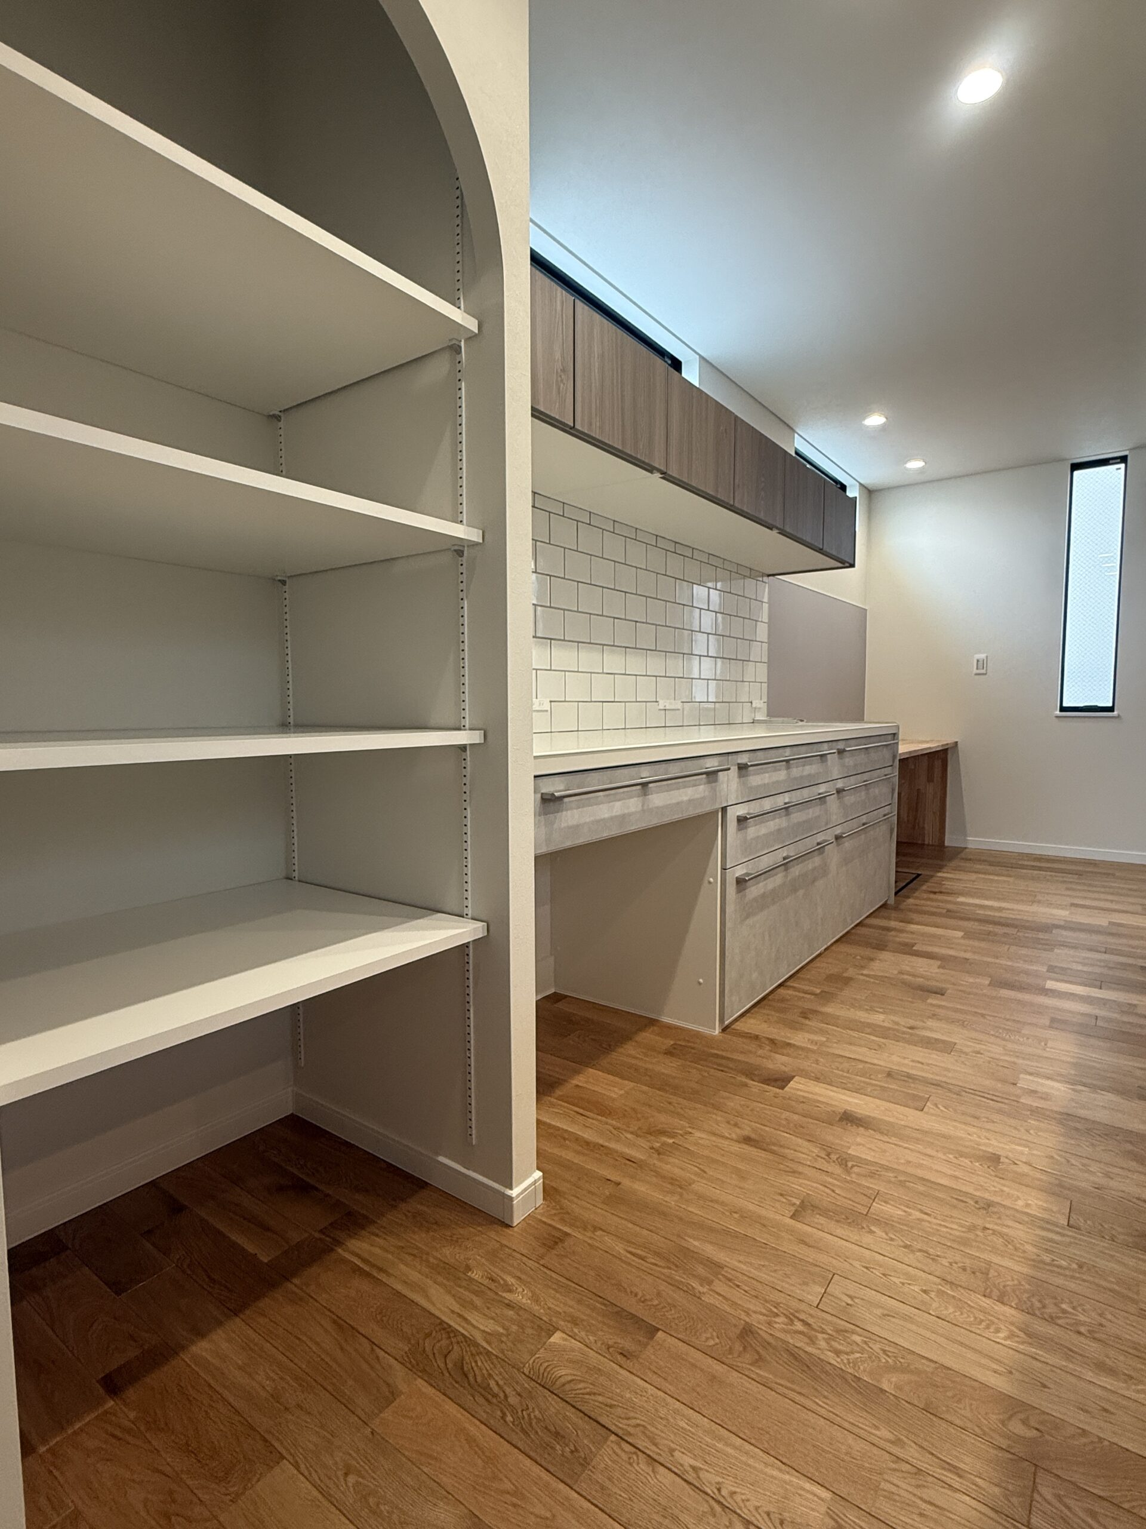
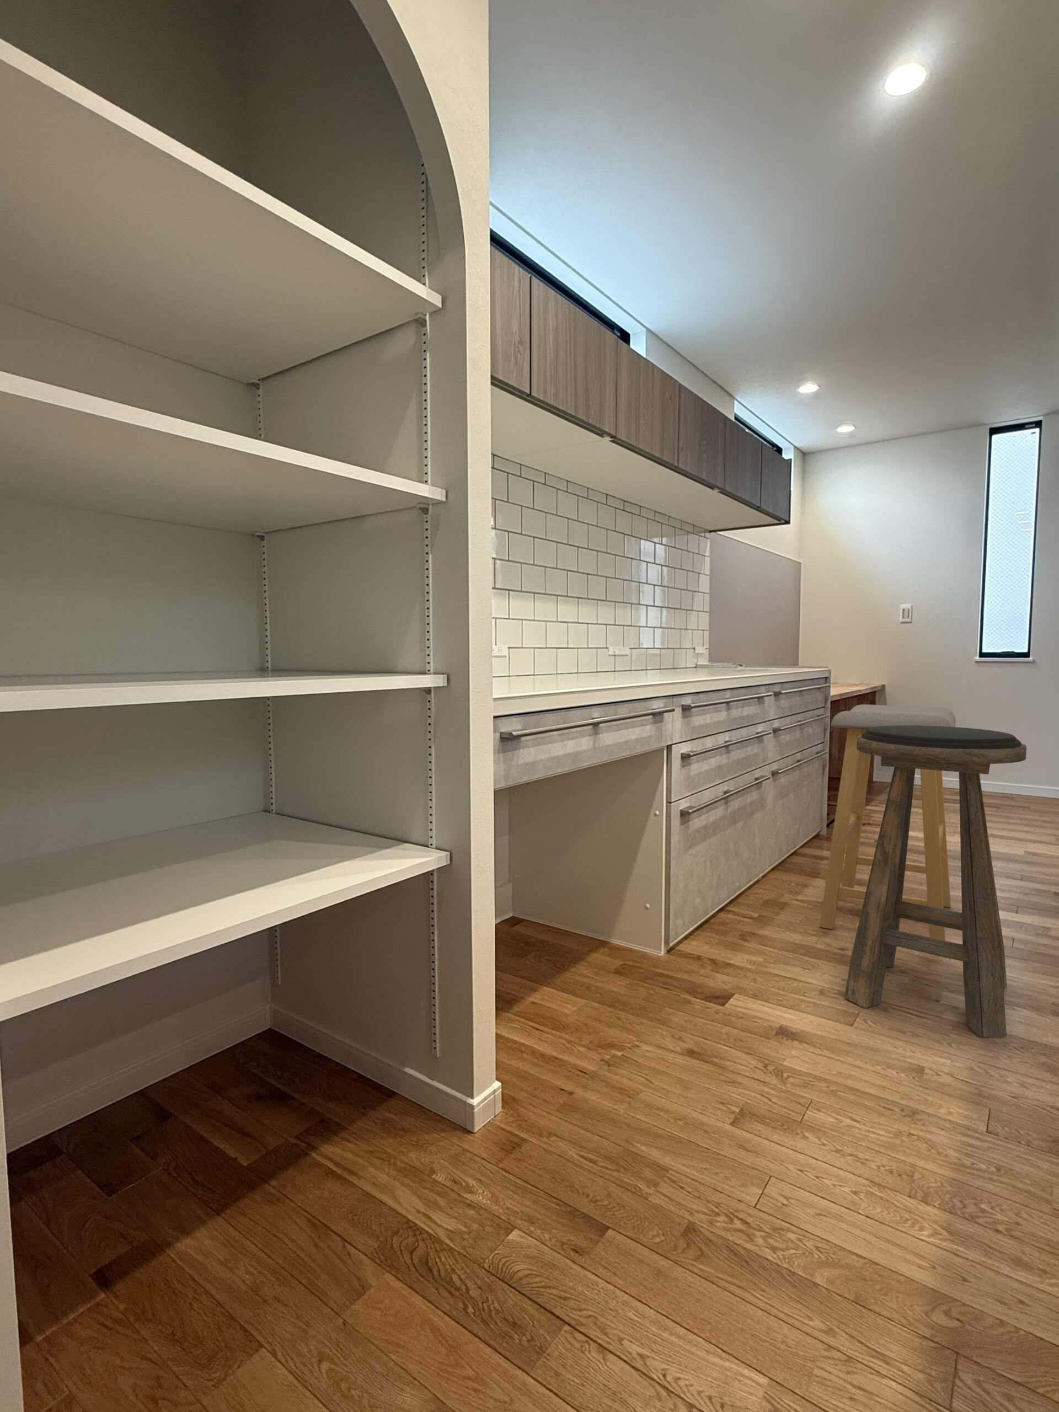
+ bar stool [819,704,957,941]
+ stool [844,725,1027,1037]
